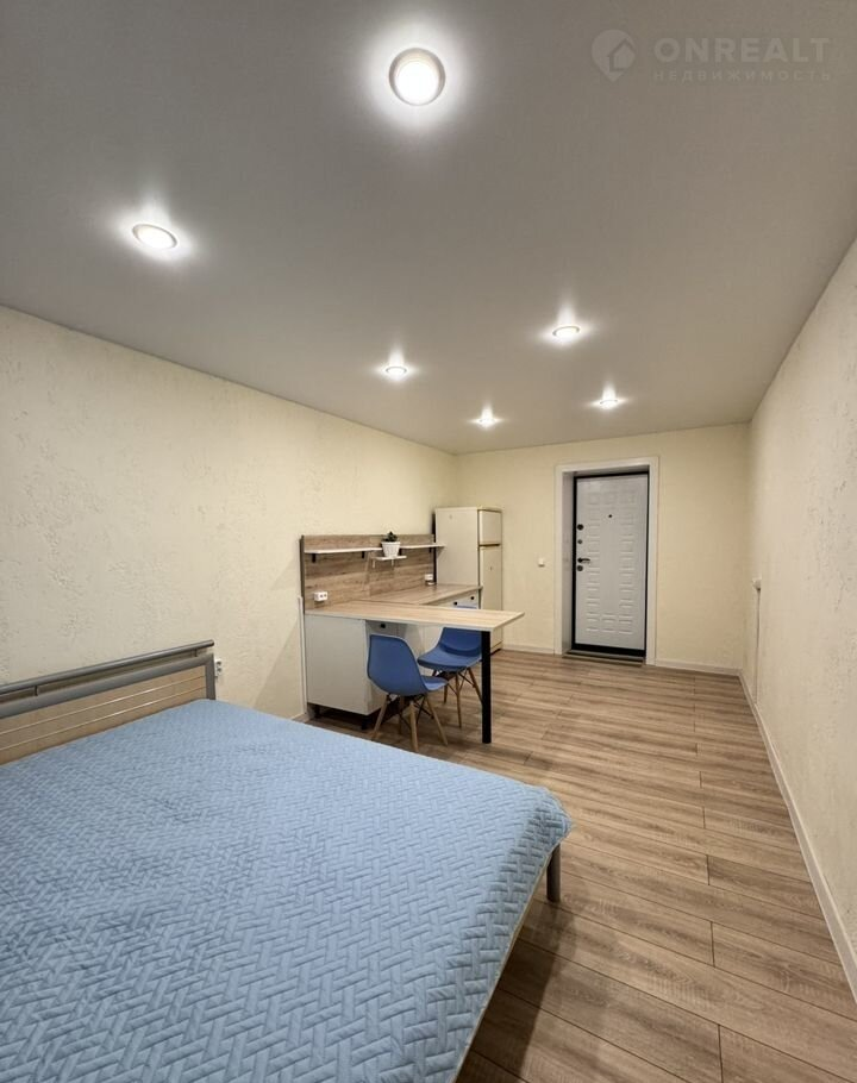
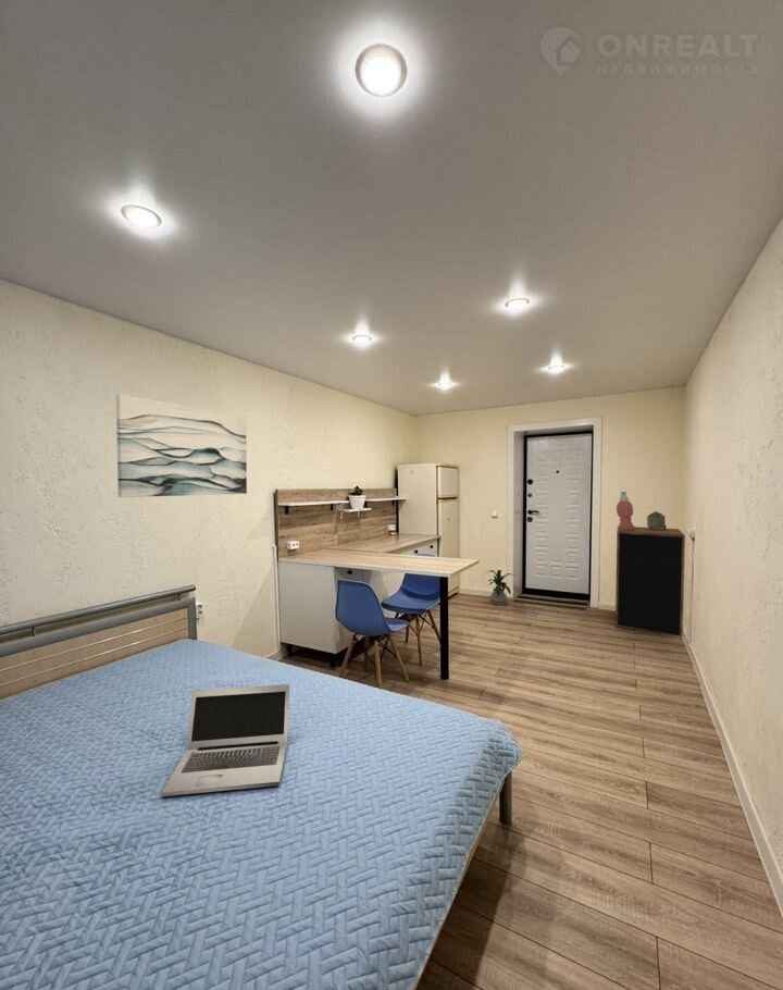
+ cabinet [614,525,686,638]
+ laptop [161,683,290,797]
+ house plant [486,569,514,606]
+ decorative box [646,510,668,530]
+ wall art [115,393,248,498]
+ table lamp [616,491,636,530]
